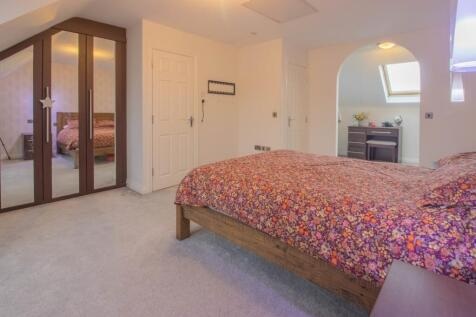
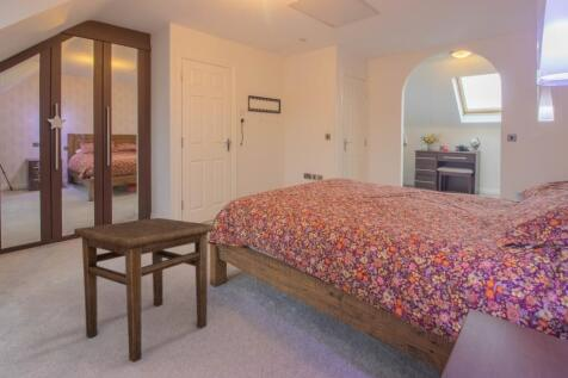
+ side table [73,217,215,364]
